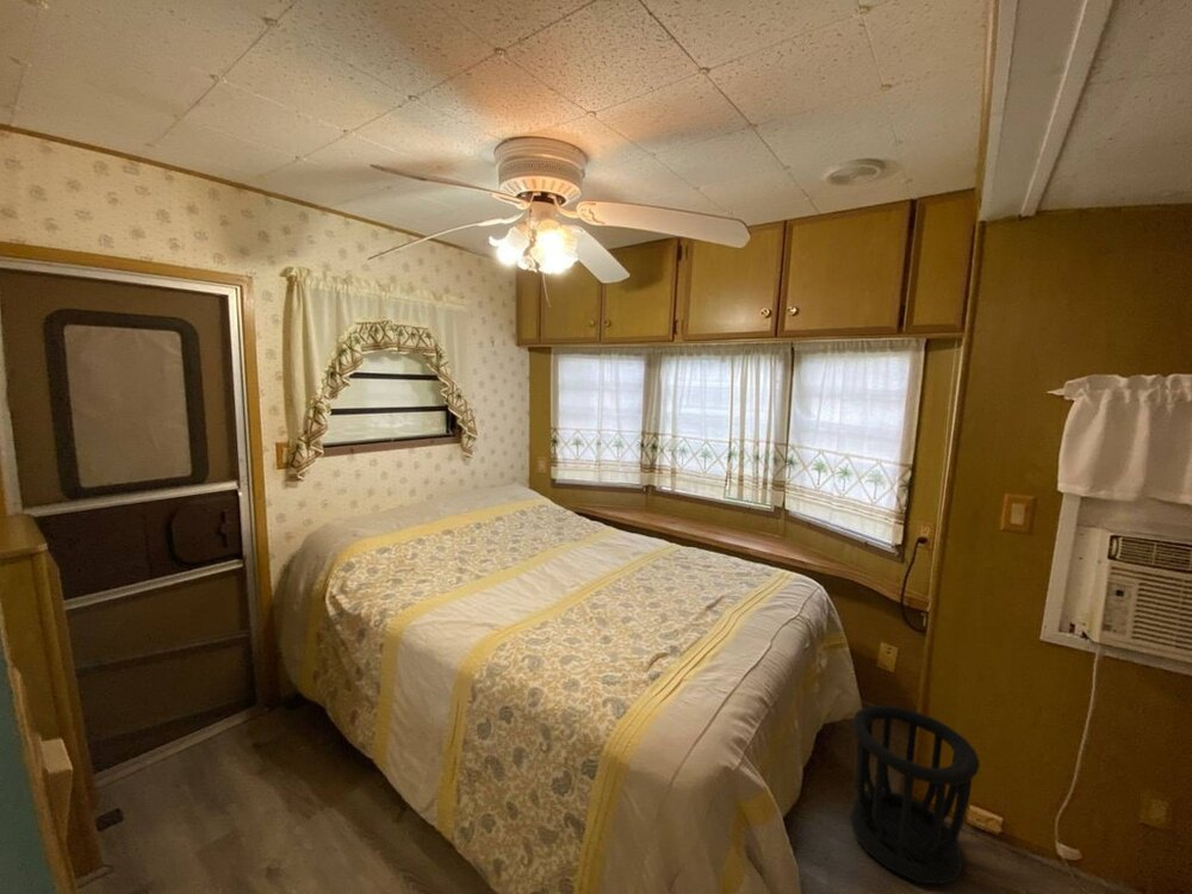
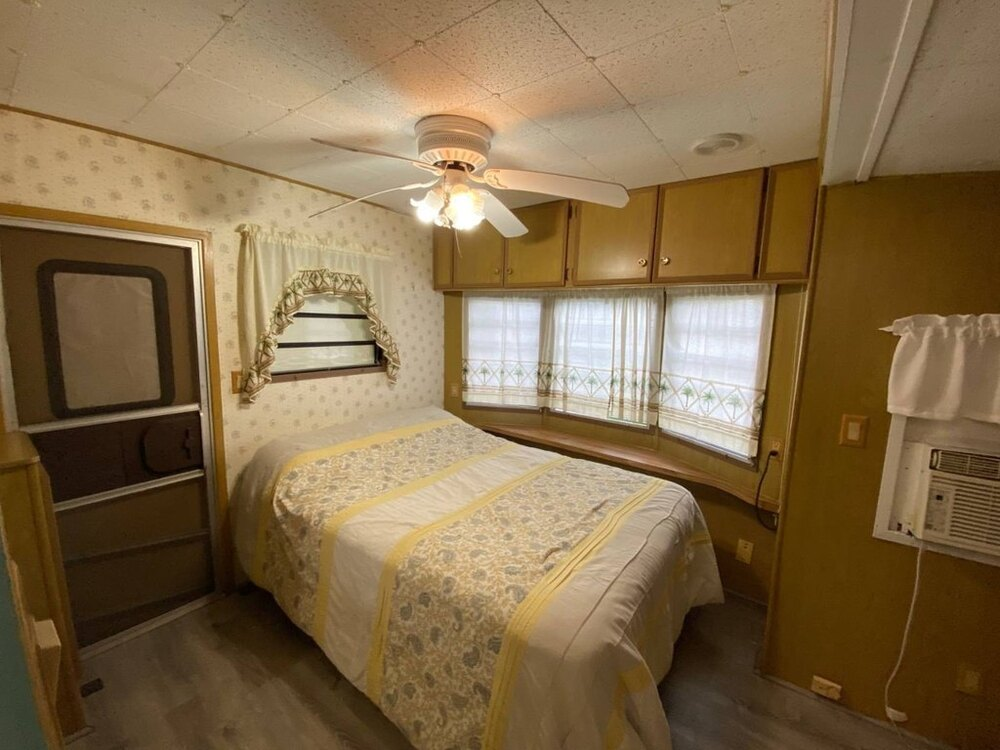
- wastebasket [850,704,981,884]
